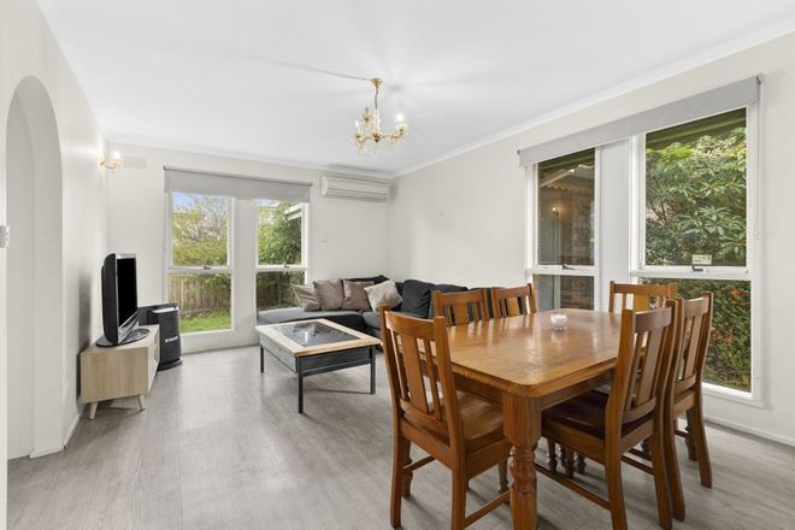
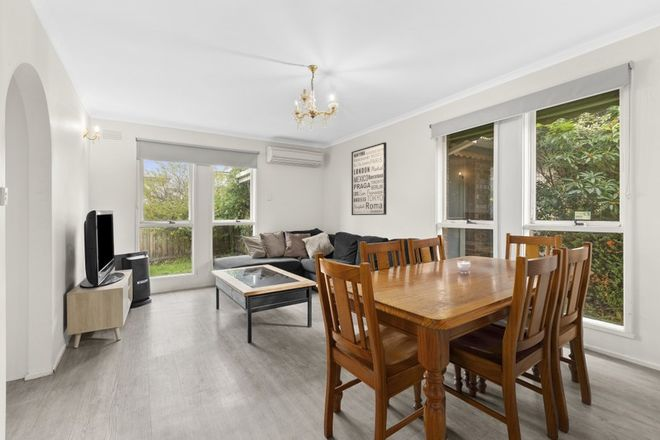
+ wall art [351,141,387,216]
